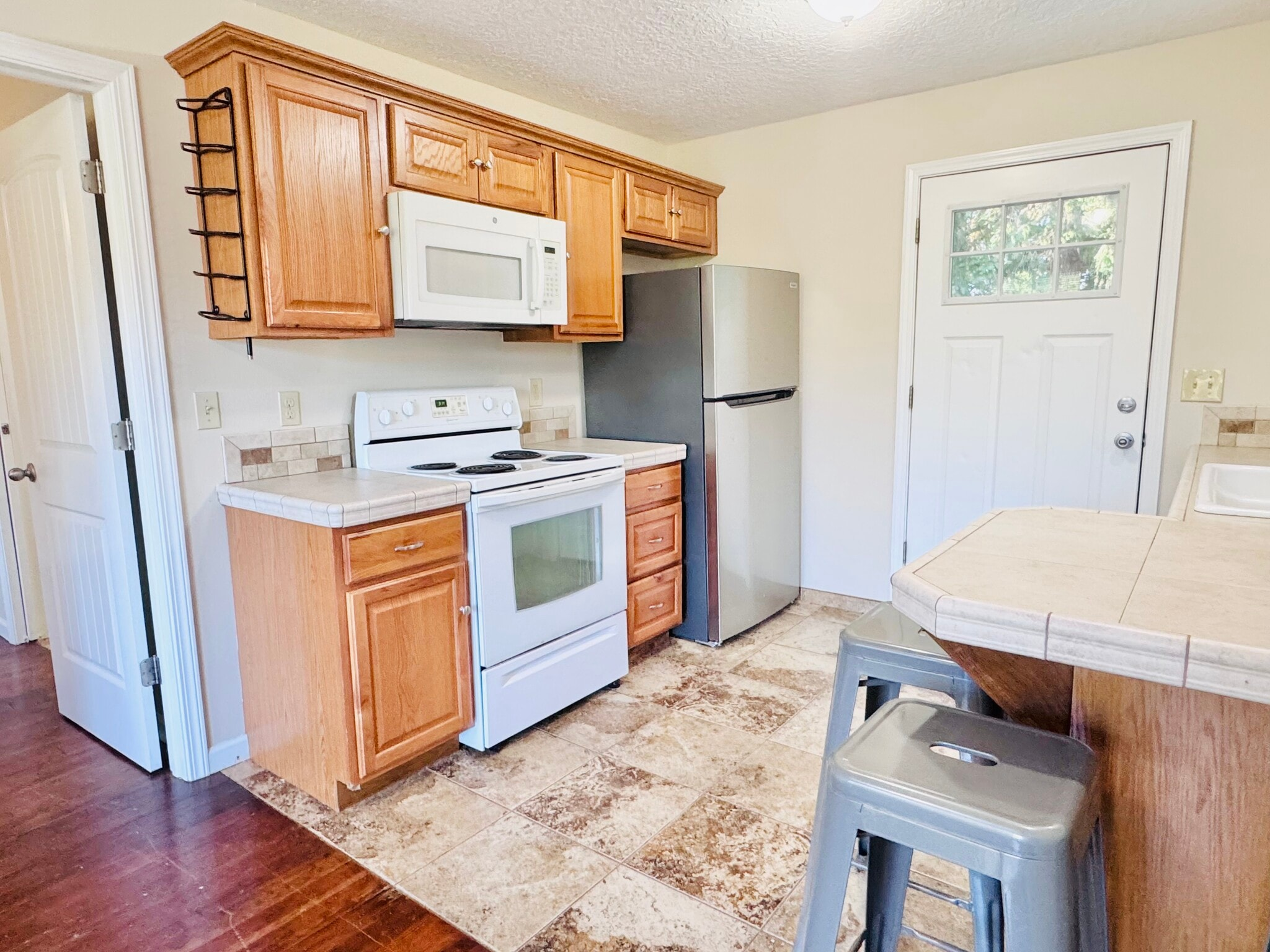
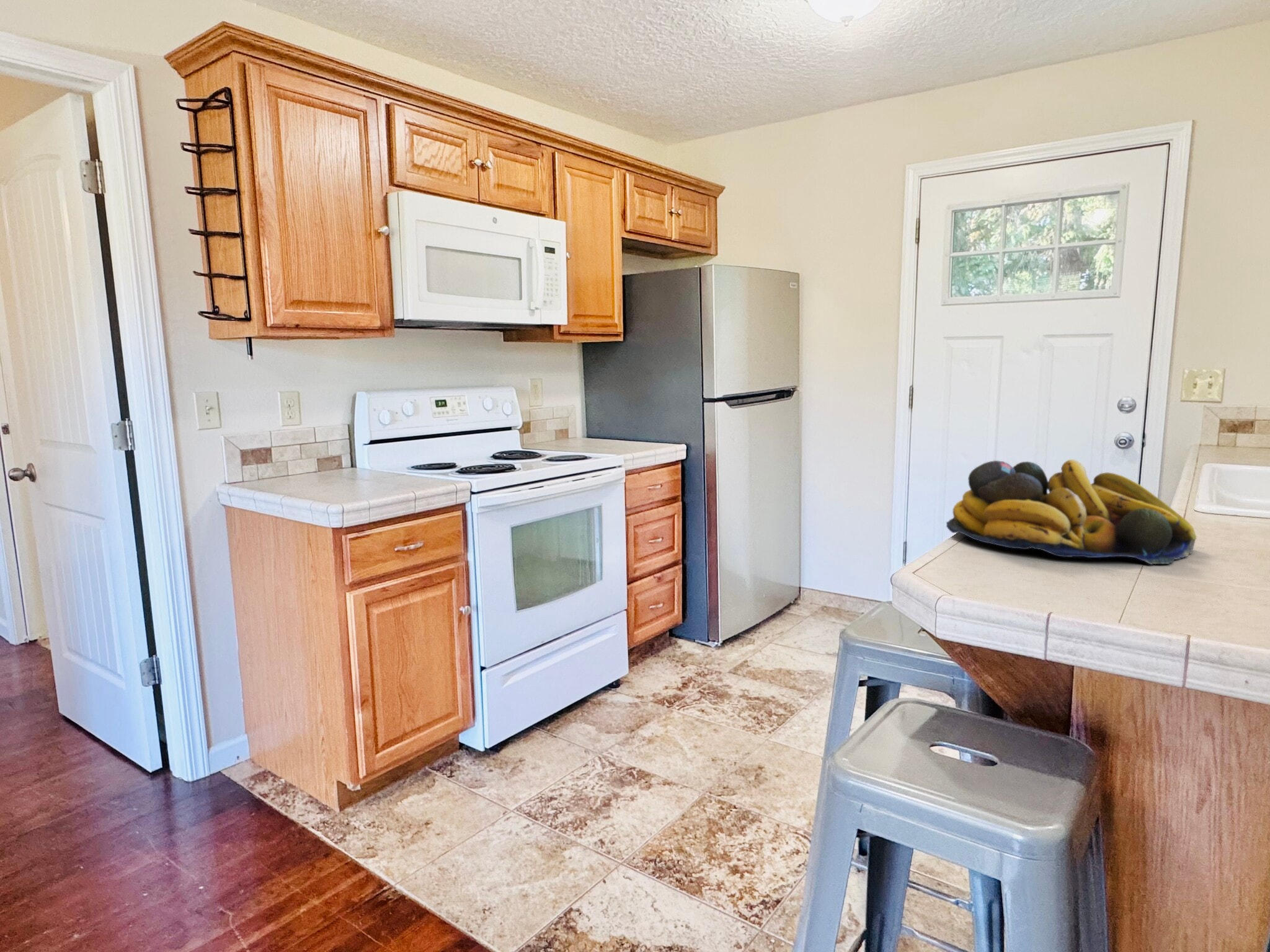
+ fruit bowl [946,459,1197,565]
